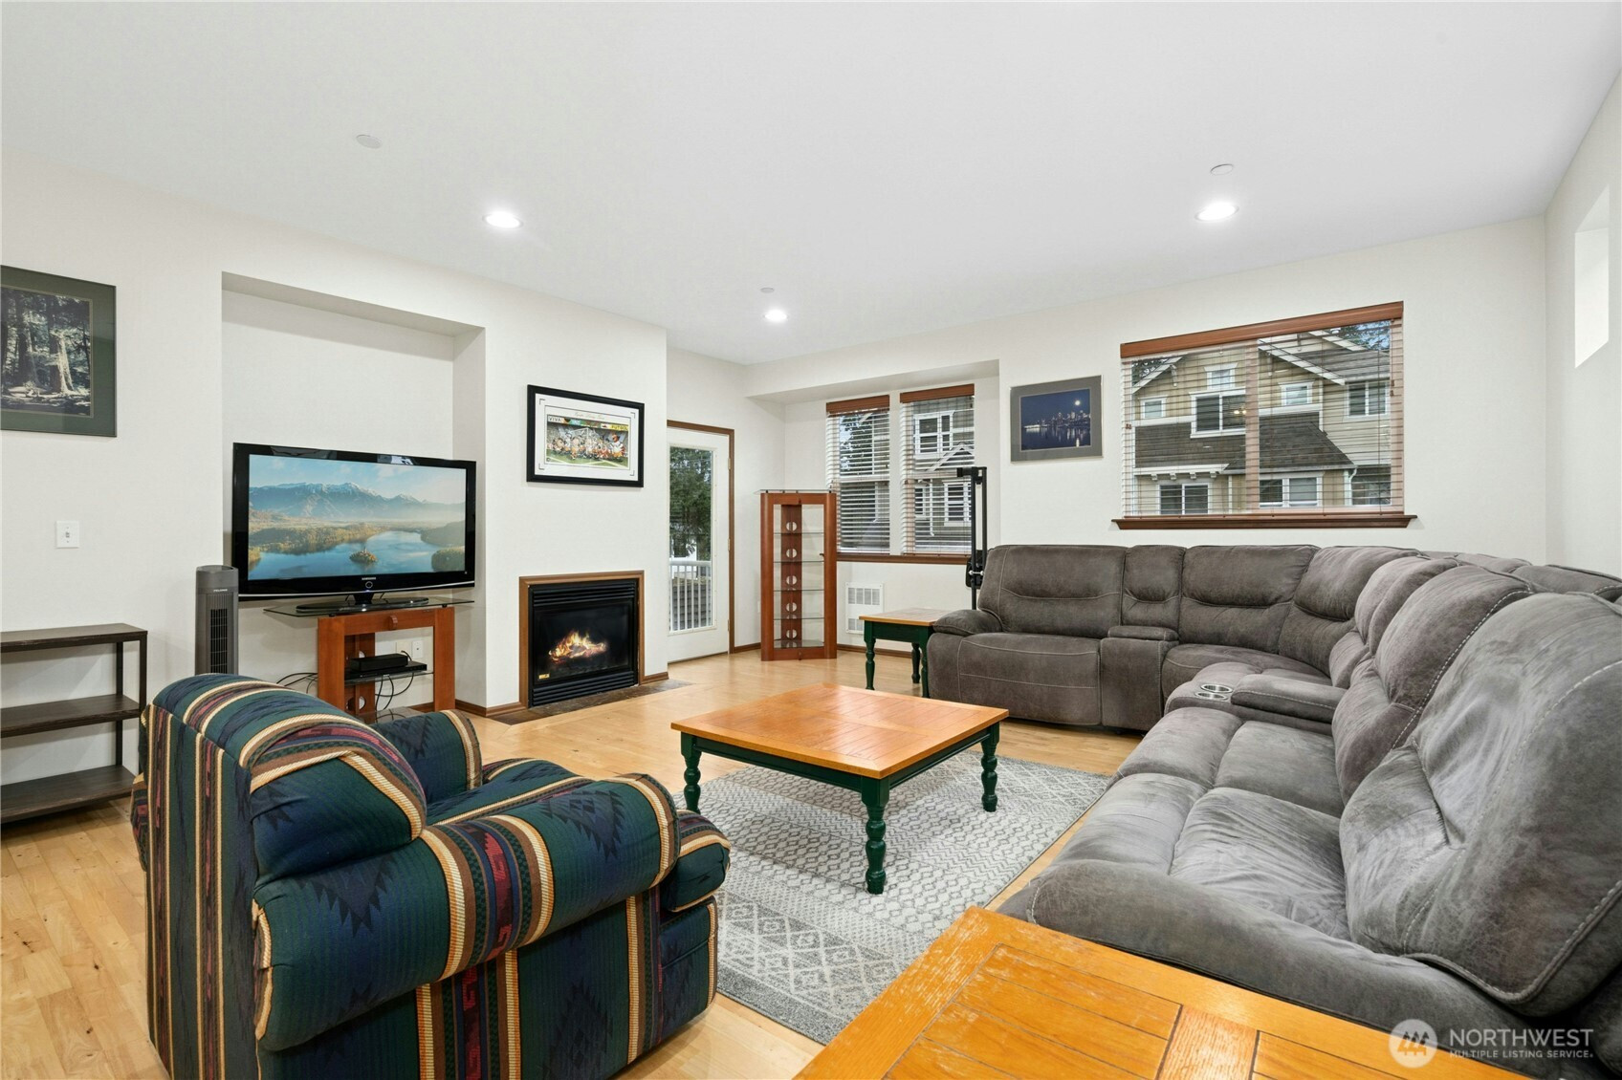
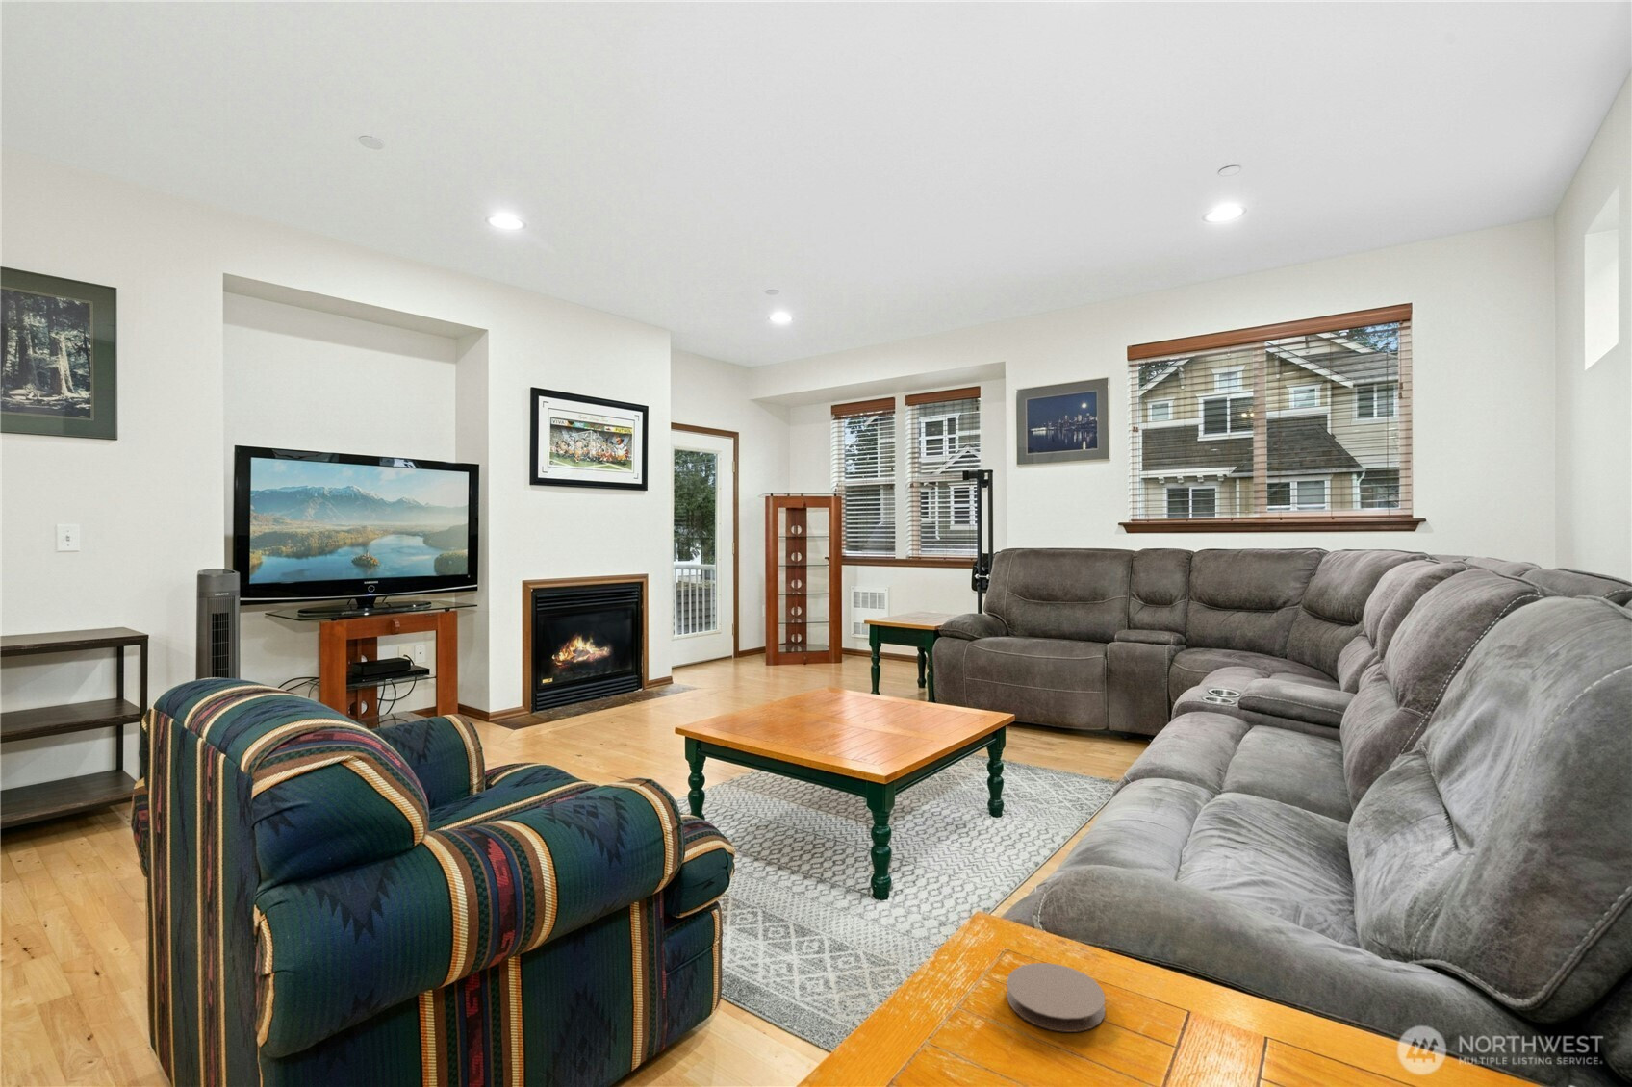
+ coaster [1006,962,1105,1034]
